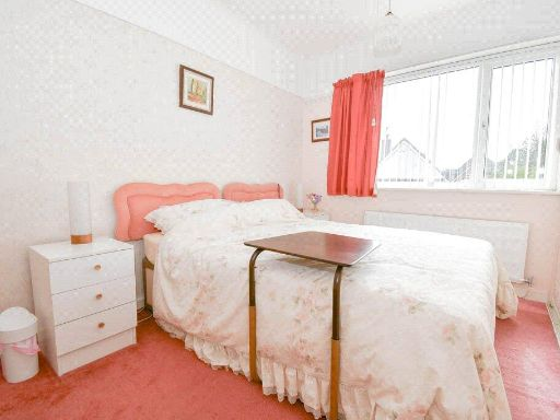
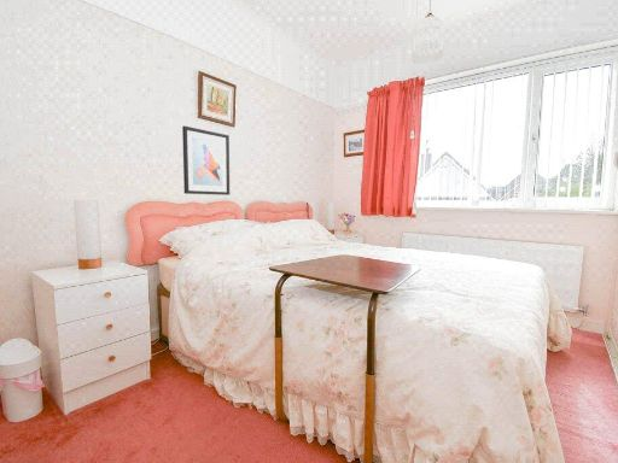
+ wall art [181,124,231,197]
